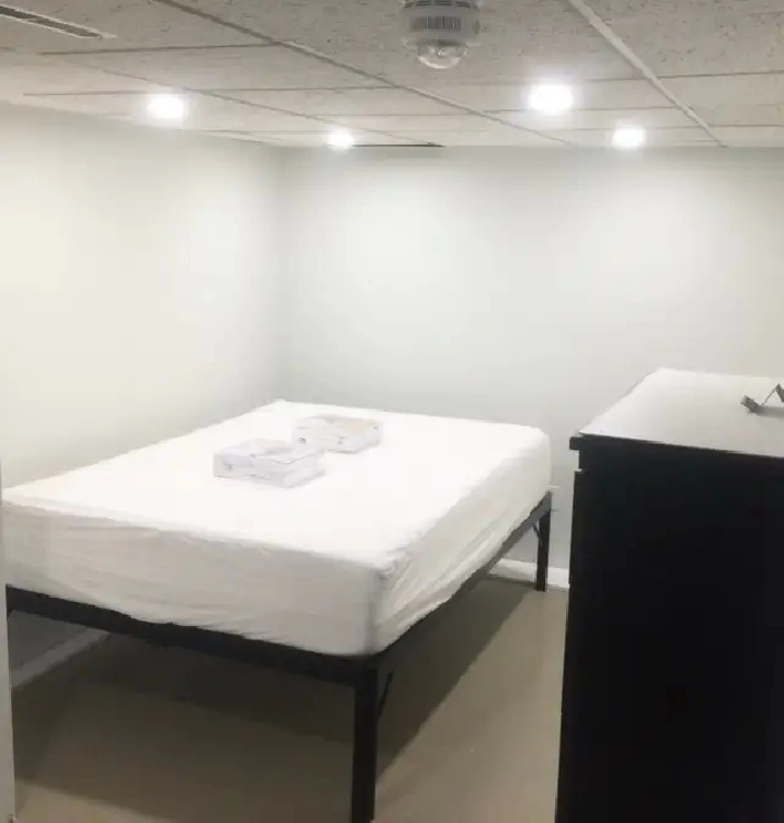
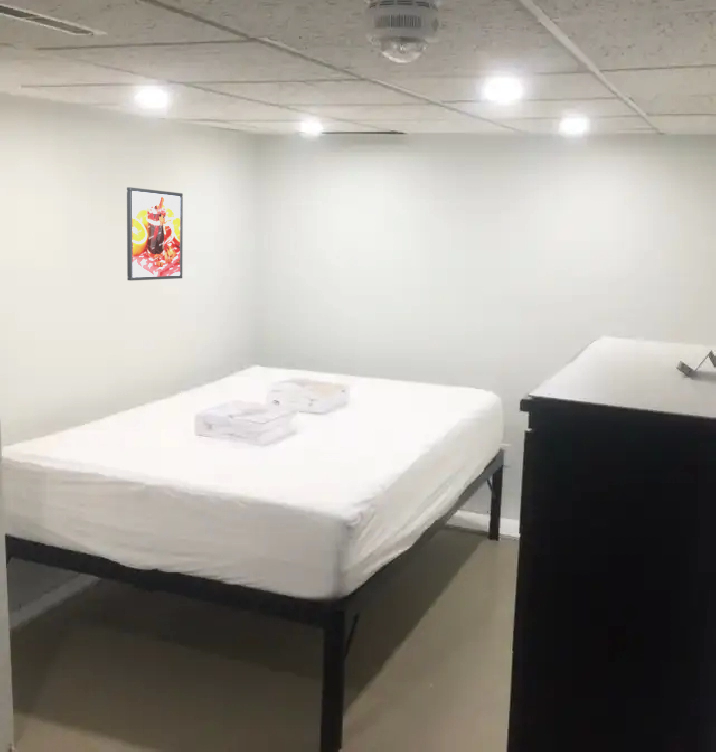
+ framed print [126,186,184,281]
